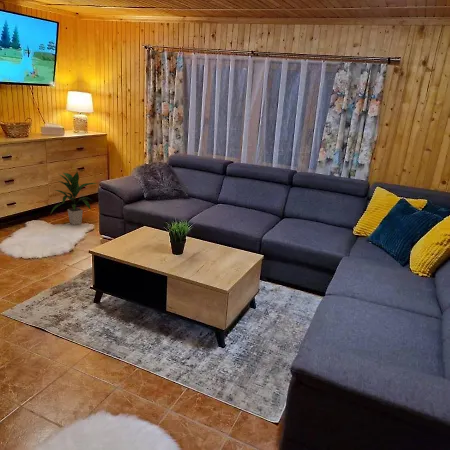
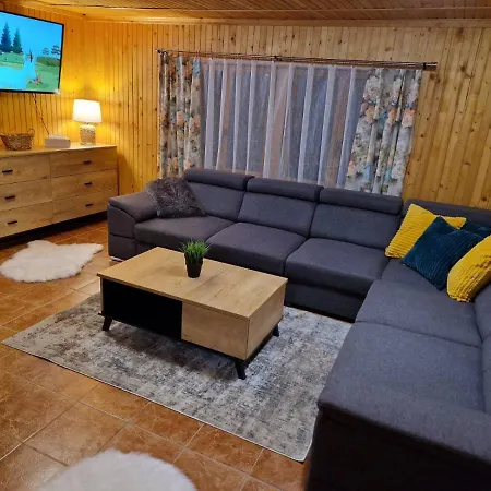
- indoor plant [50,170,98,226]
